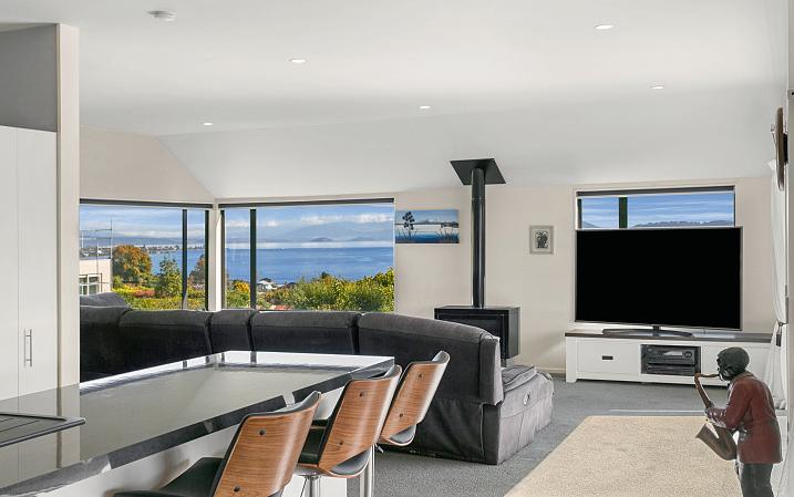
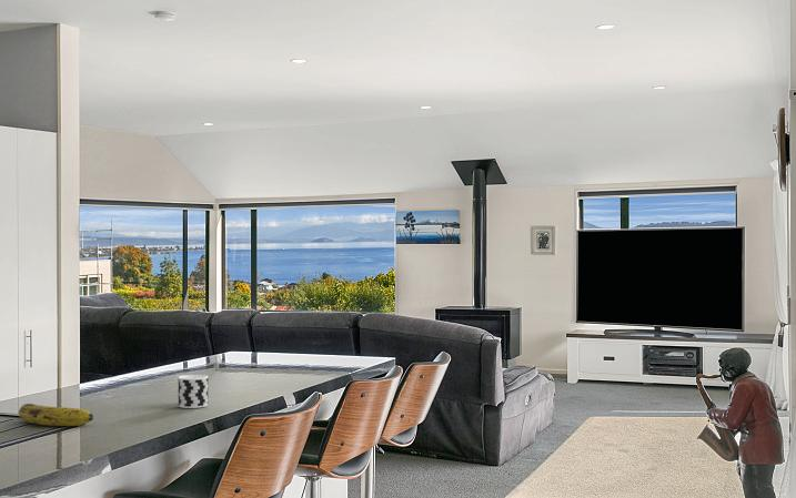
+ fruit [18,403,94,427]
+ cup [178,374,209,409]
